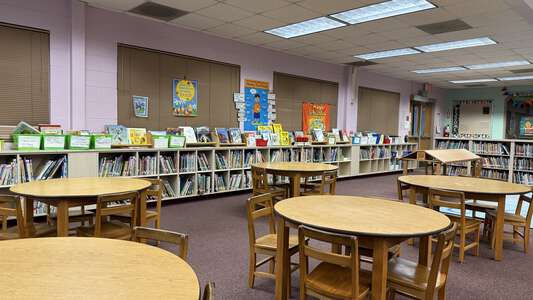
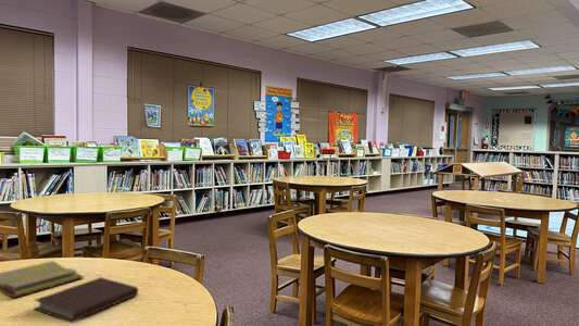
+ diary [0,260,85,299]
+ notebook [33,276,139,324]
